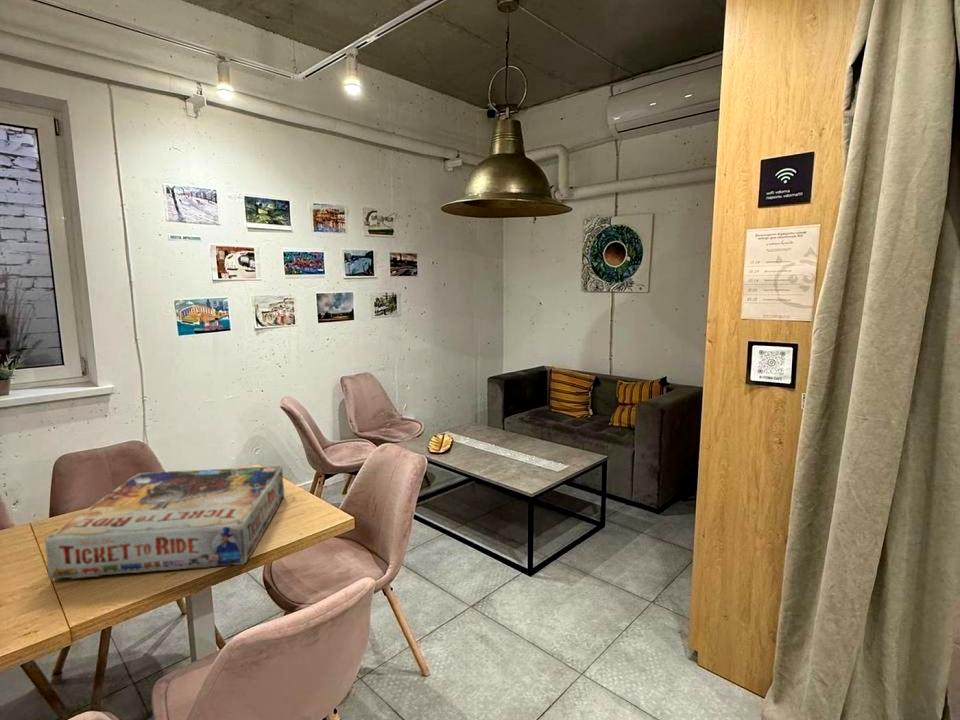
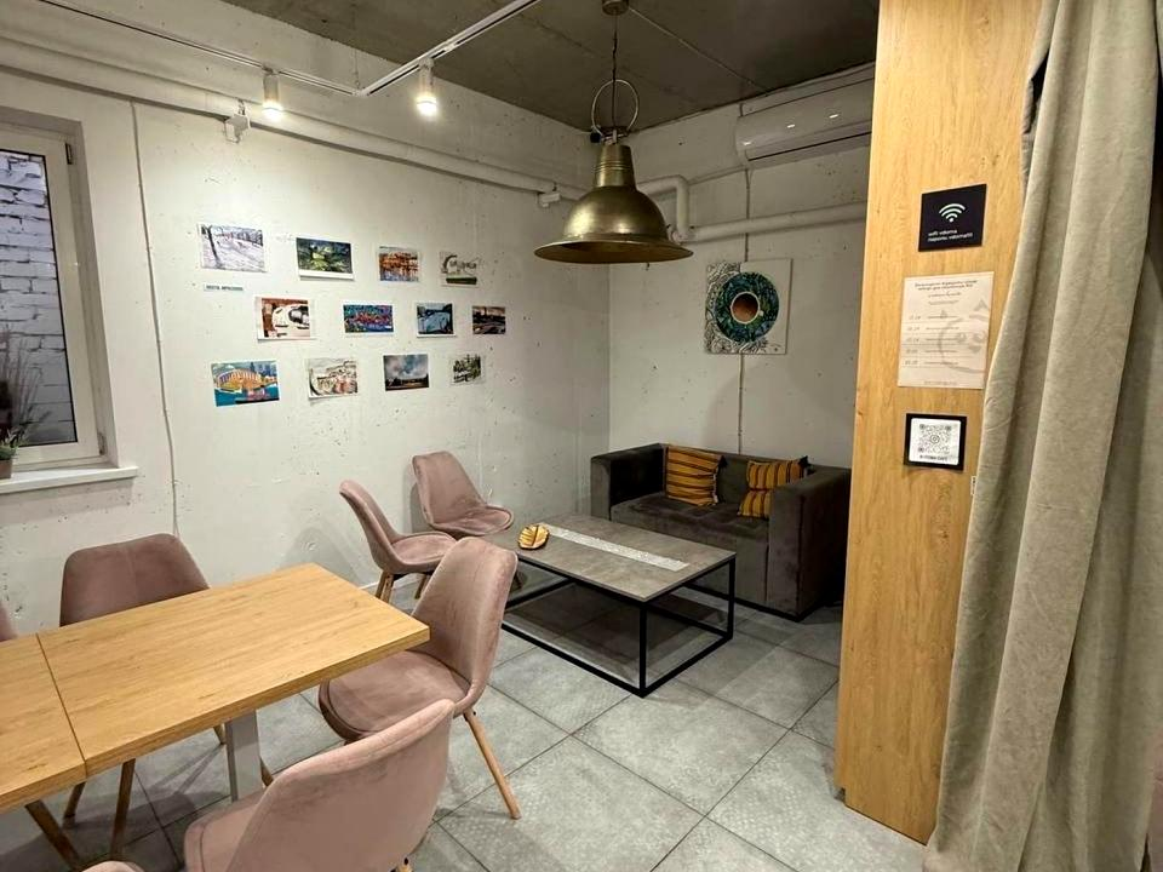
- board game [44,465,285,581]
